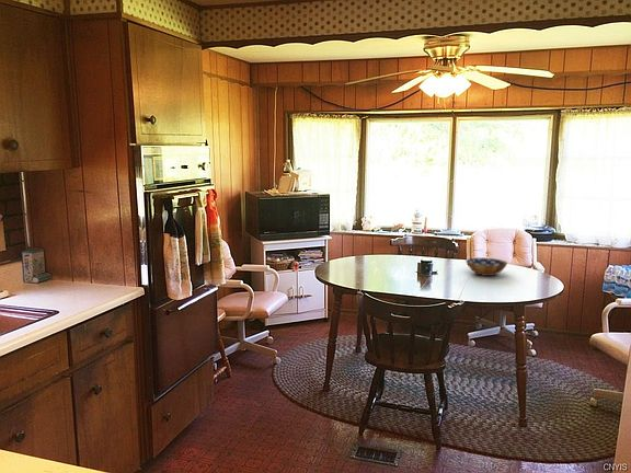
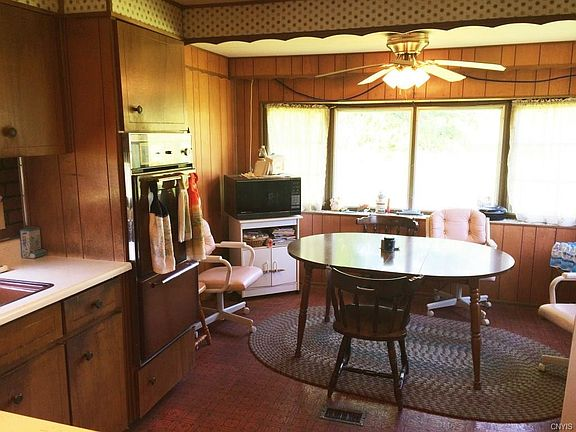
- bowl [464,257,508,277]
